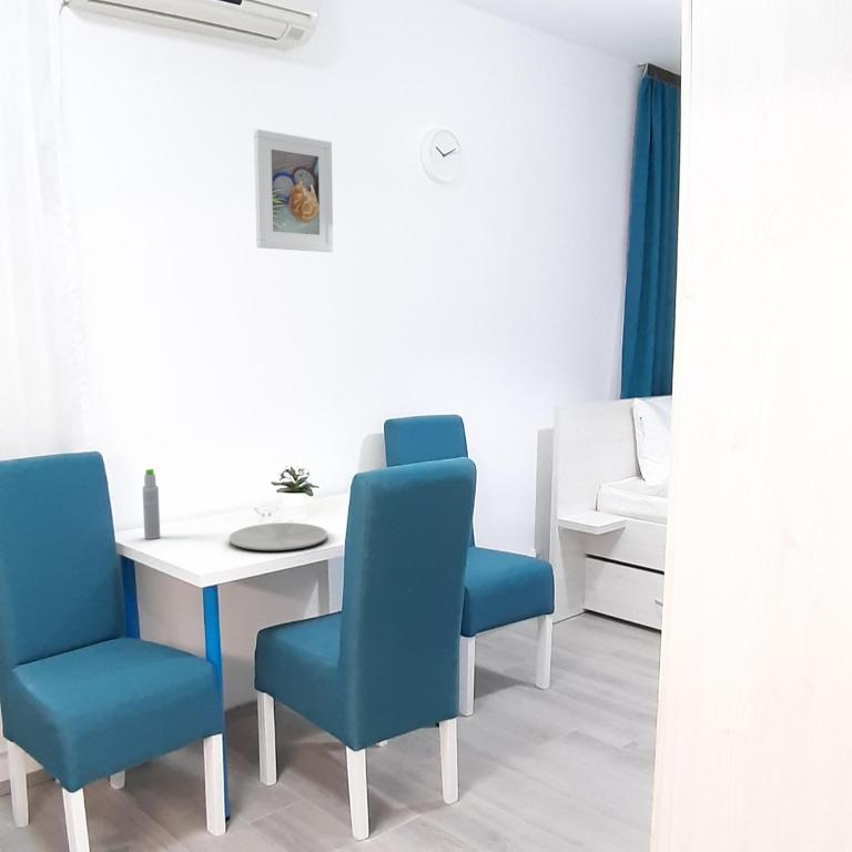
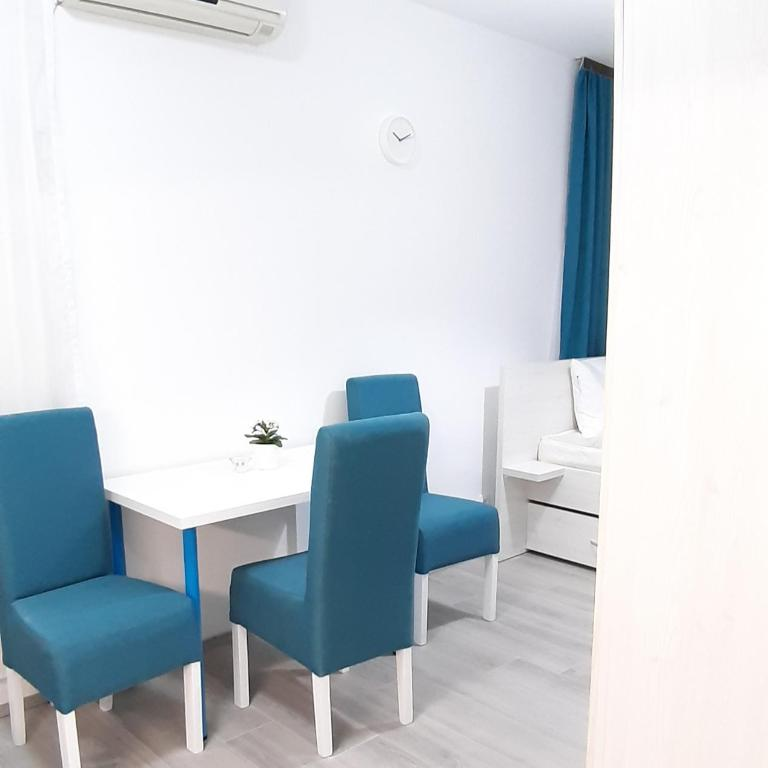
- plate [227,521,328,551]
- bottle [141,468,161,540]
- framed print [253,128,334,253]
